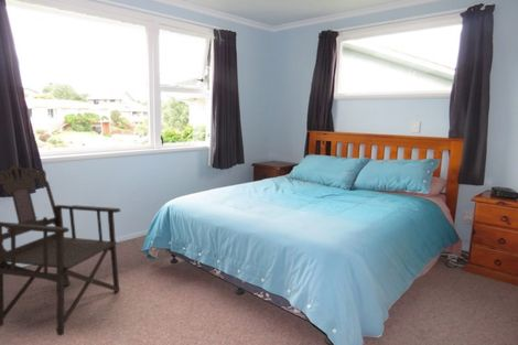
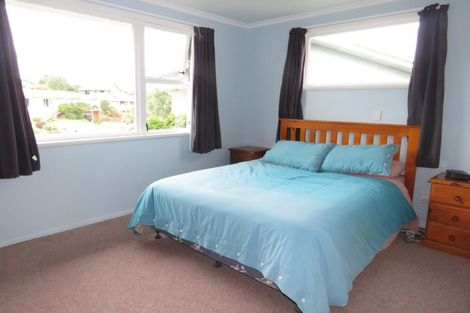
- armchair [0,164,121,337]
